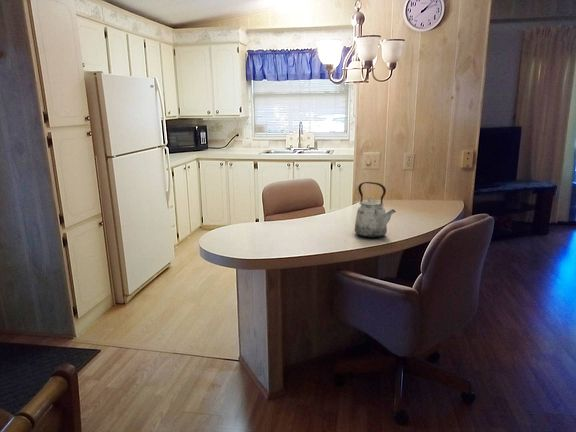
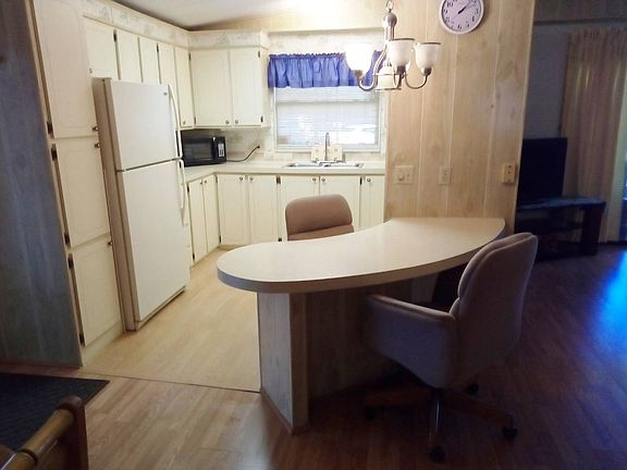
- kettle [354,181,397,239]
